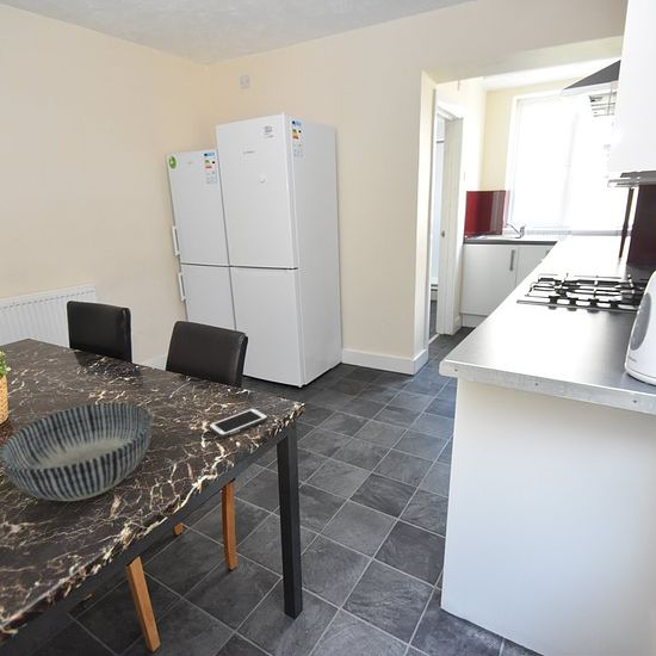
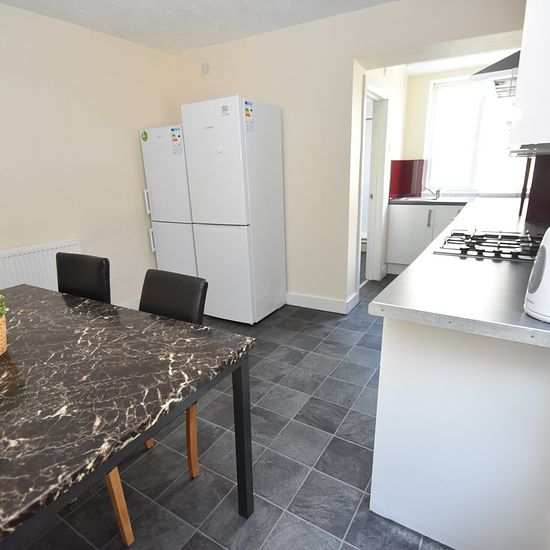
- cell phone [208,407,270,439]
- bowl [0,402,153,502]
